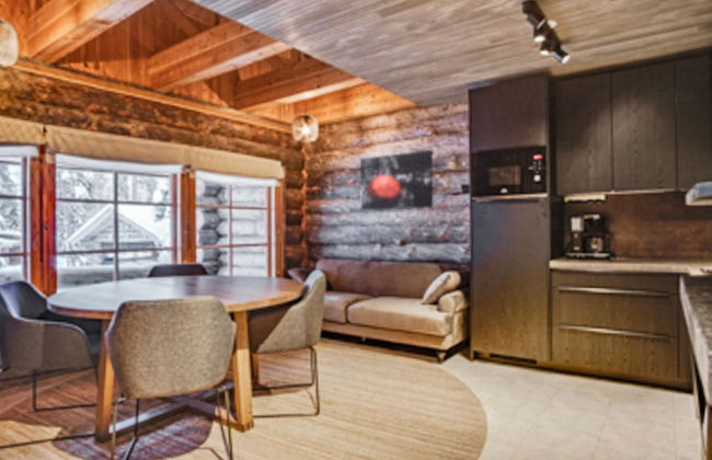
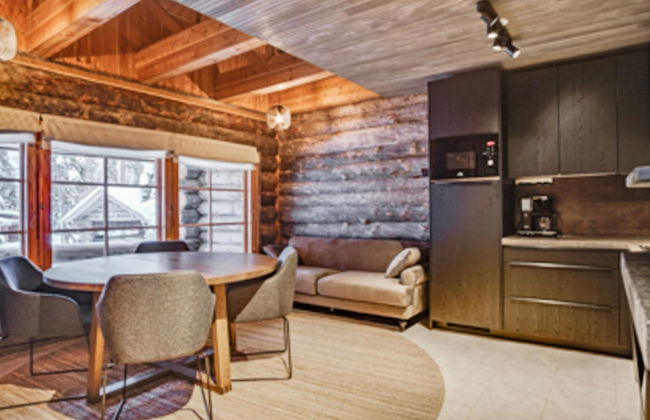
- wall art [359,149,434,211]
